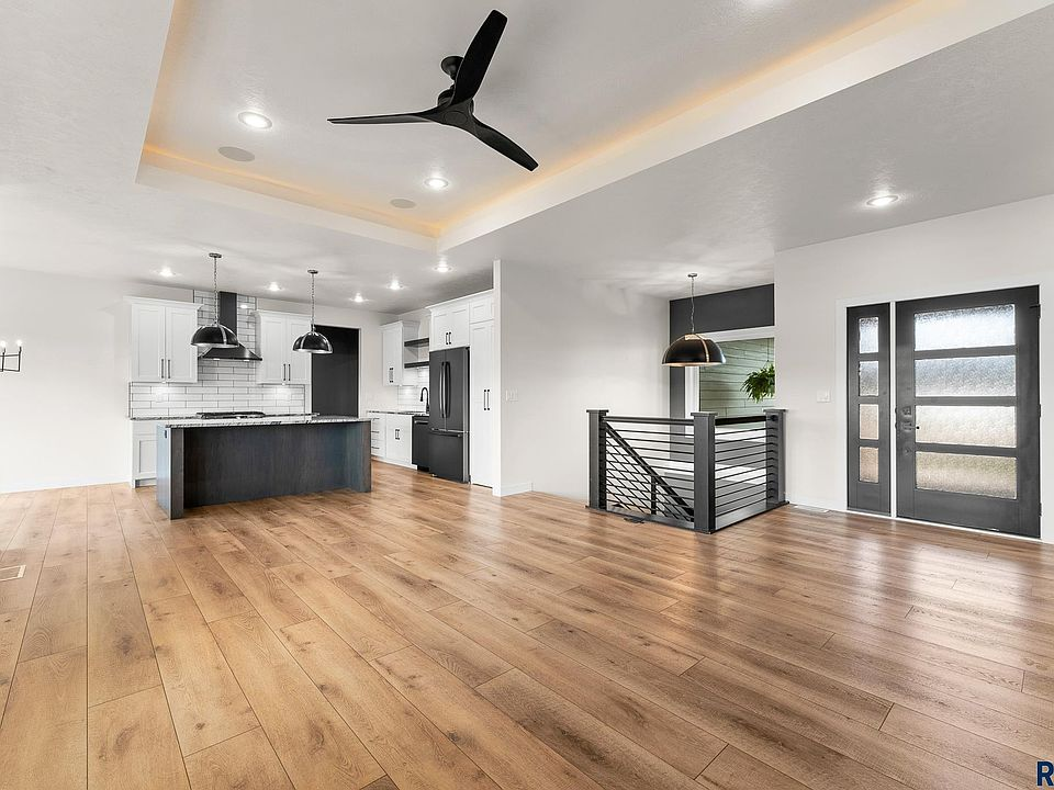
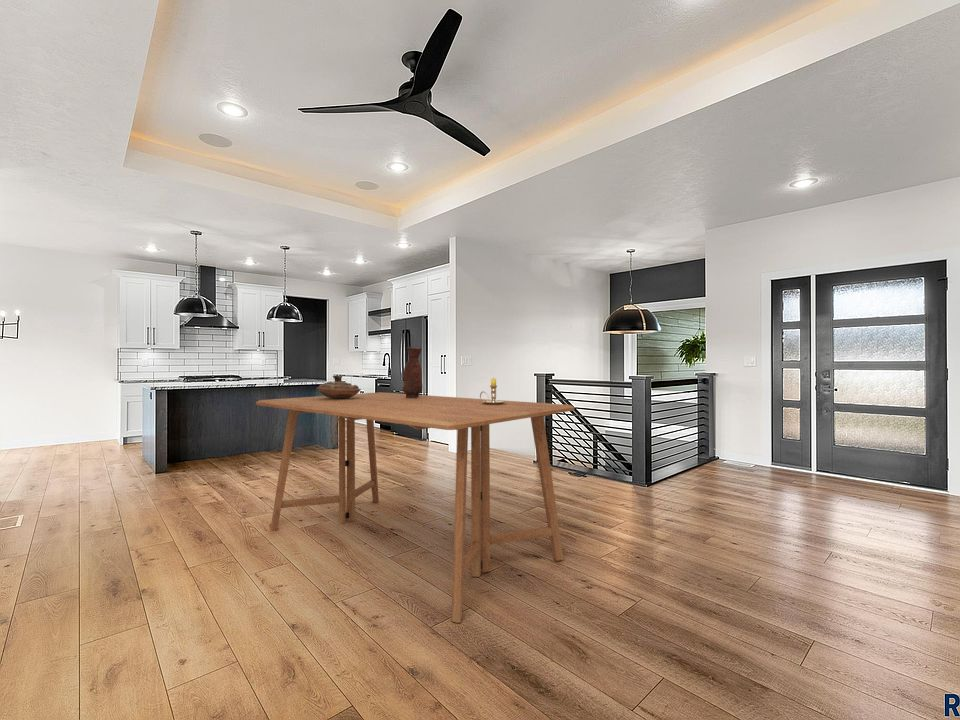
+ decorative bowl [316,374,362,399]
+ vase [402,346,423,398]
+ dining table [255,391,575,624]
+ candlestick [479,377,507,405]
